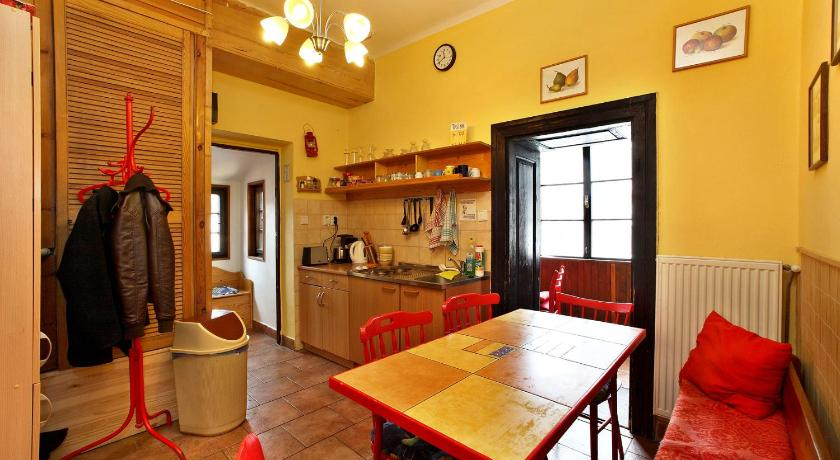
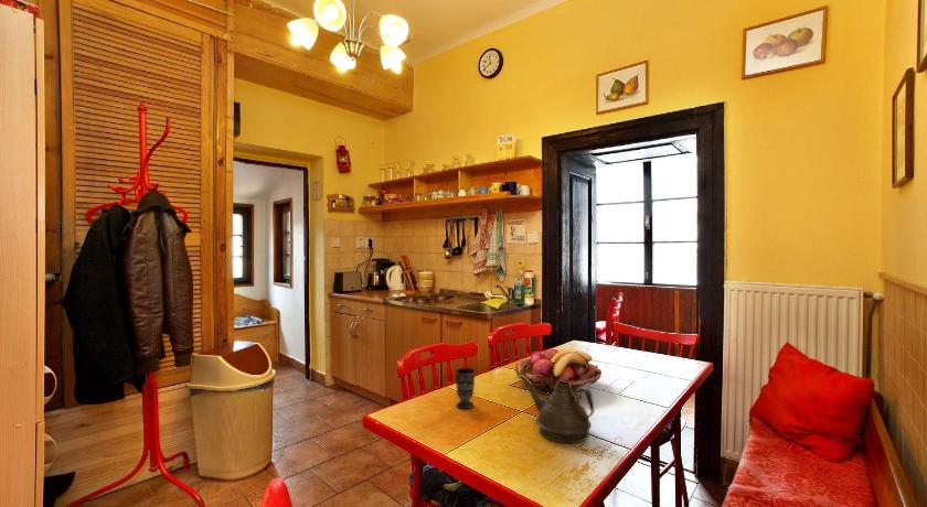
+ fruit basket [514,347,603,395]
+ teapot [519,375,595,444]
+ cup [455,367,476,410]
